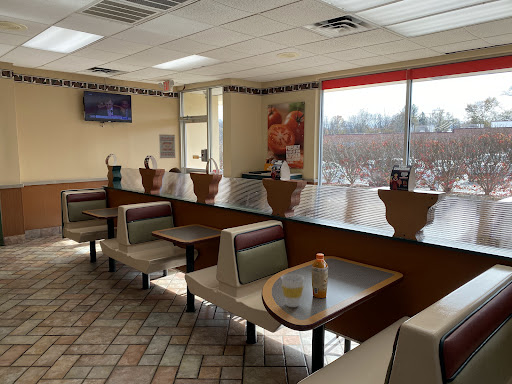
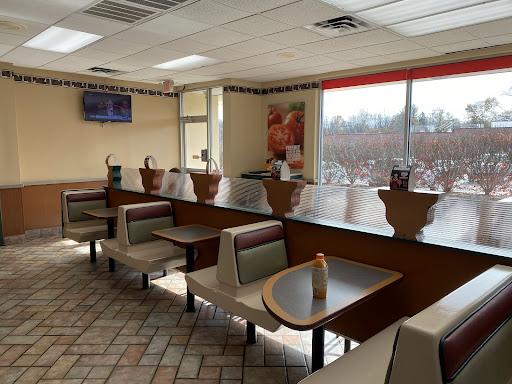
- cup [280,273,305,308]
- wall art [158,133,176,159]
